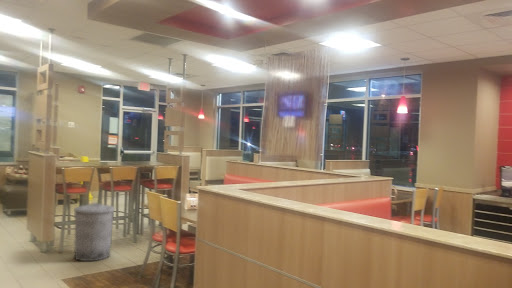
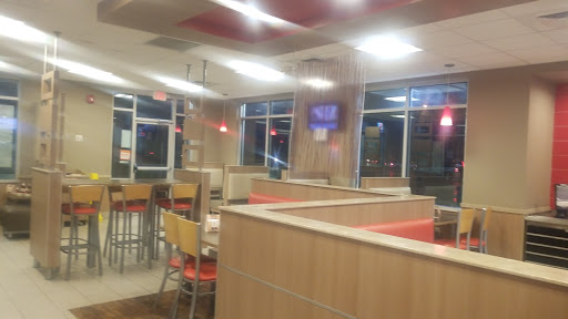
- trash can [73,201,116,262]
